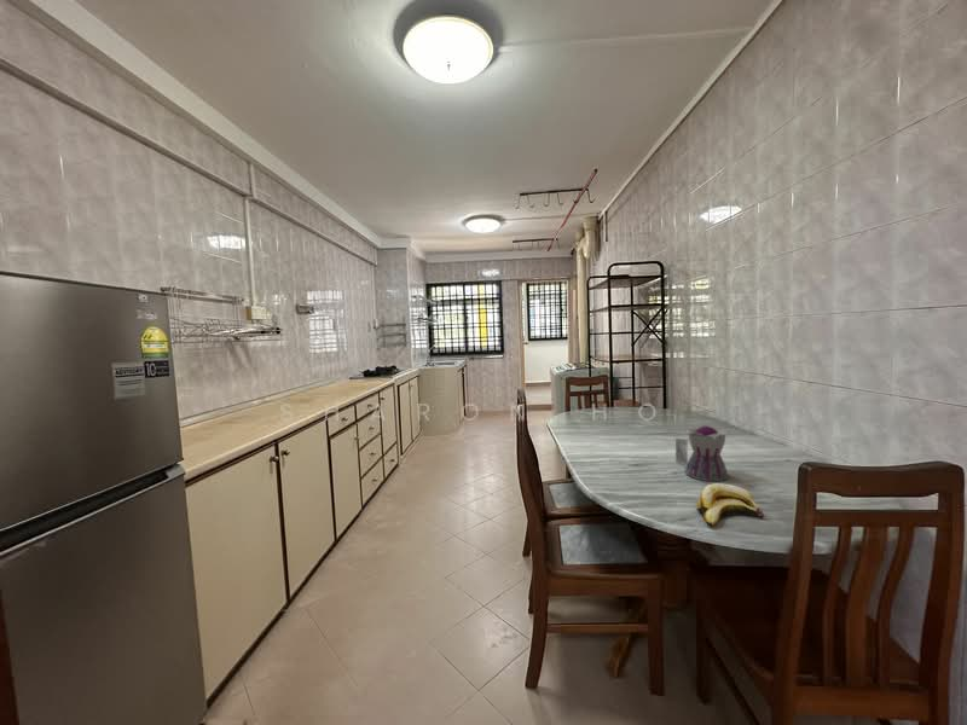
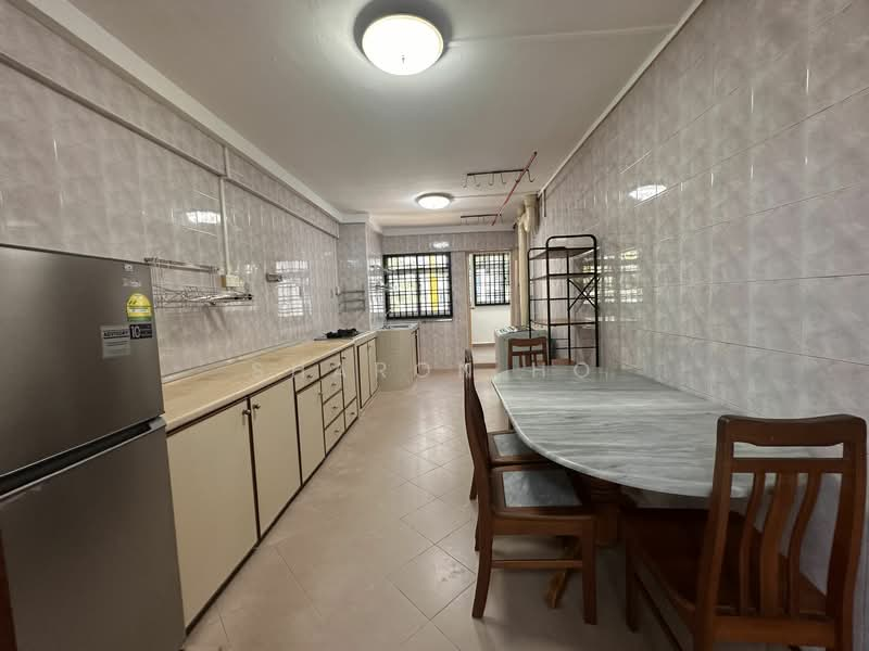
- teapot [674,425,739,482]
- banana [696,482,765,527]
